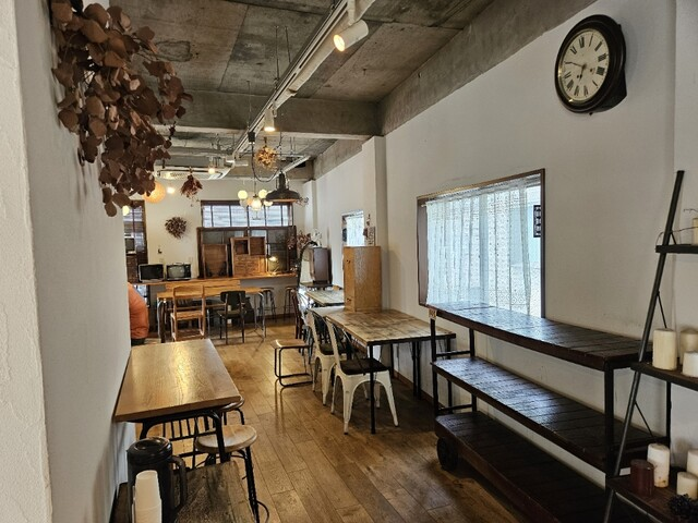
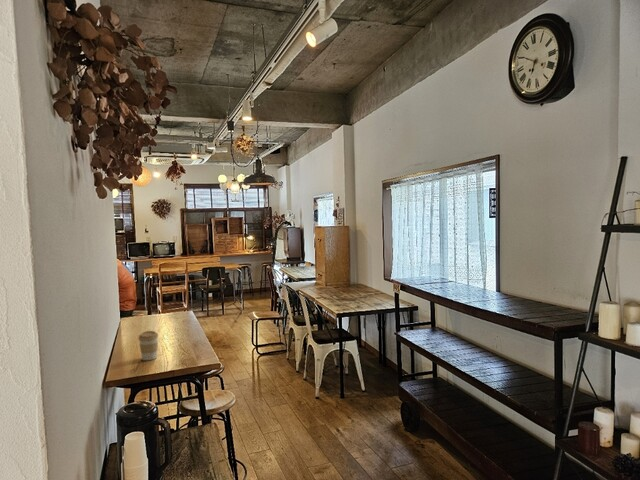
+ coffee cup [137,330,159,361]
